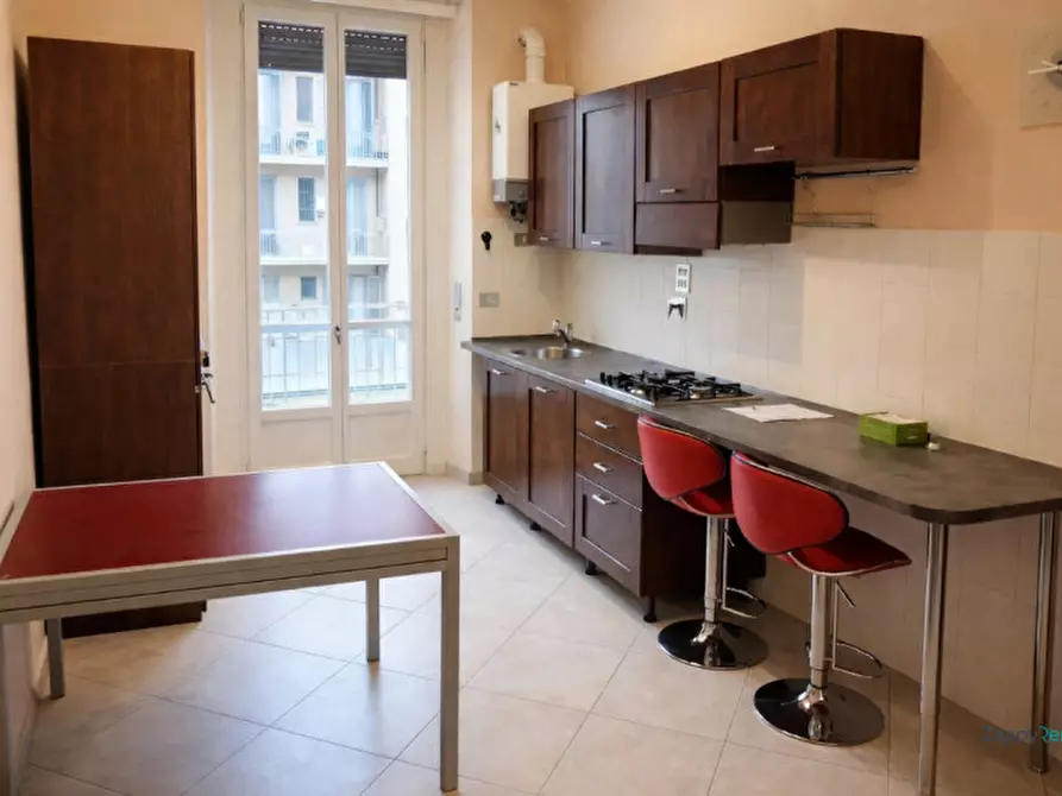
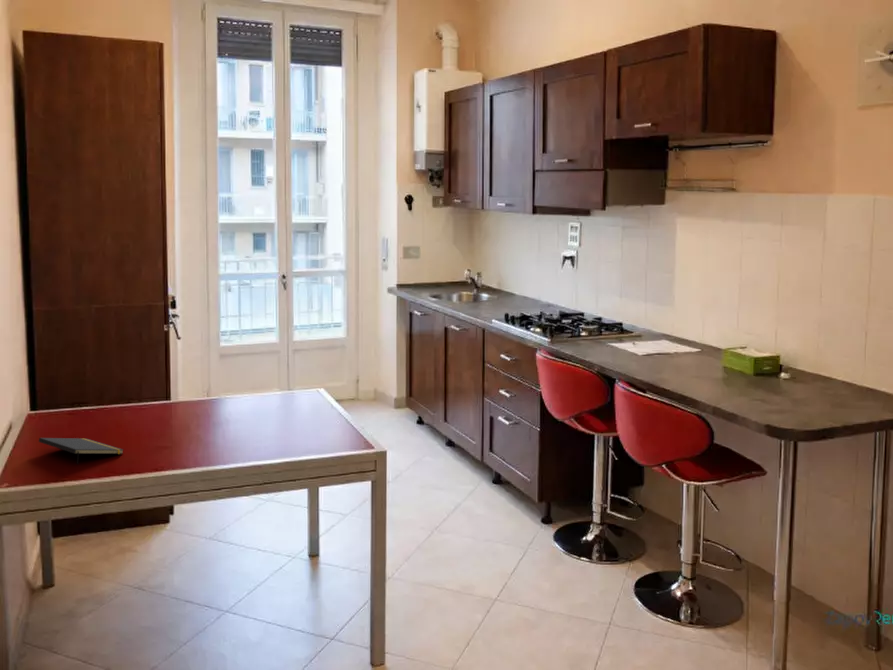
+ notepad [38,437,124,465]
